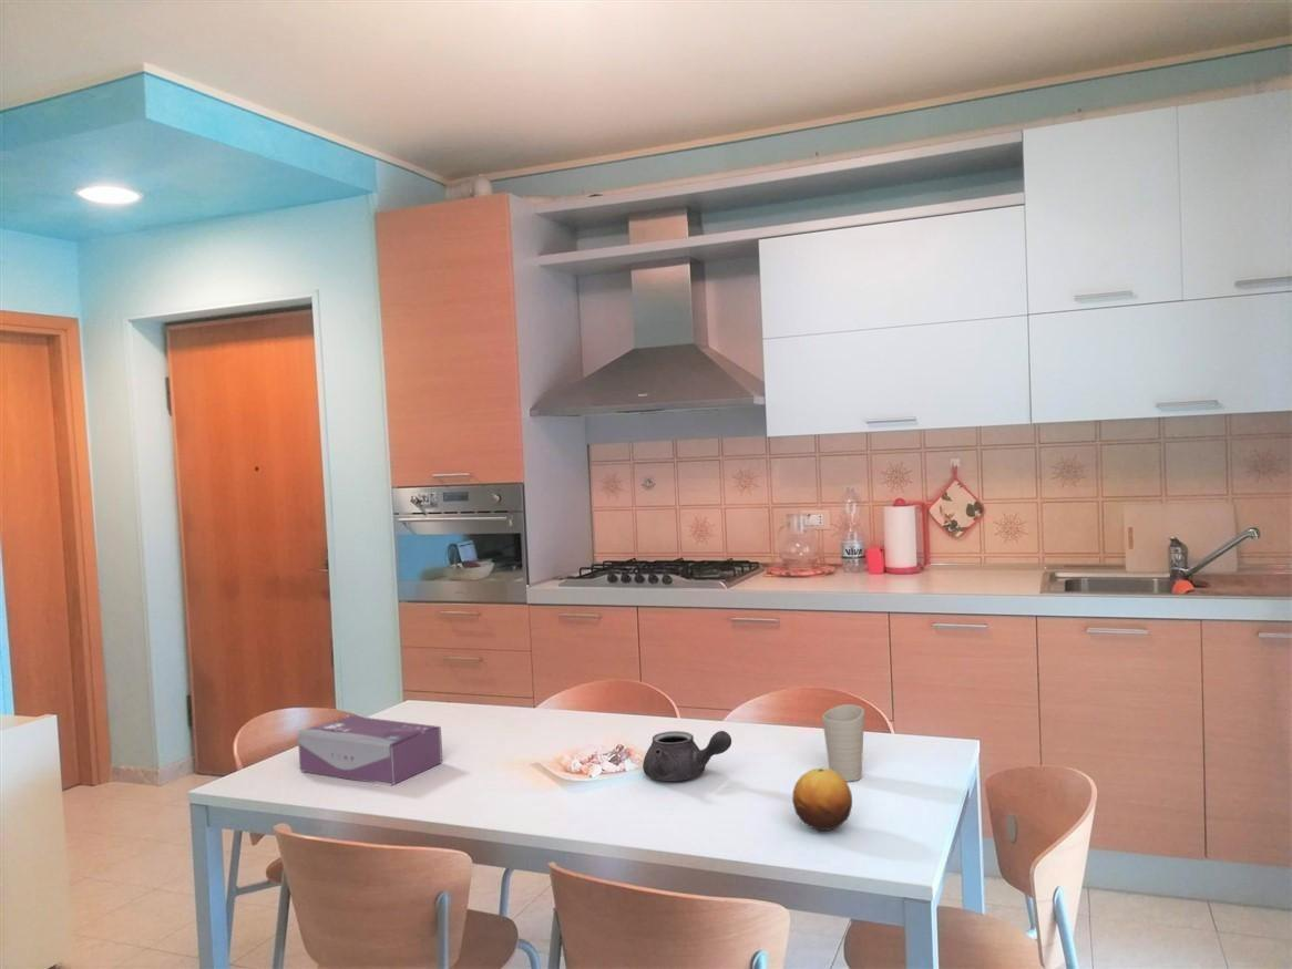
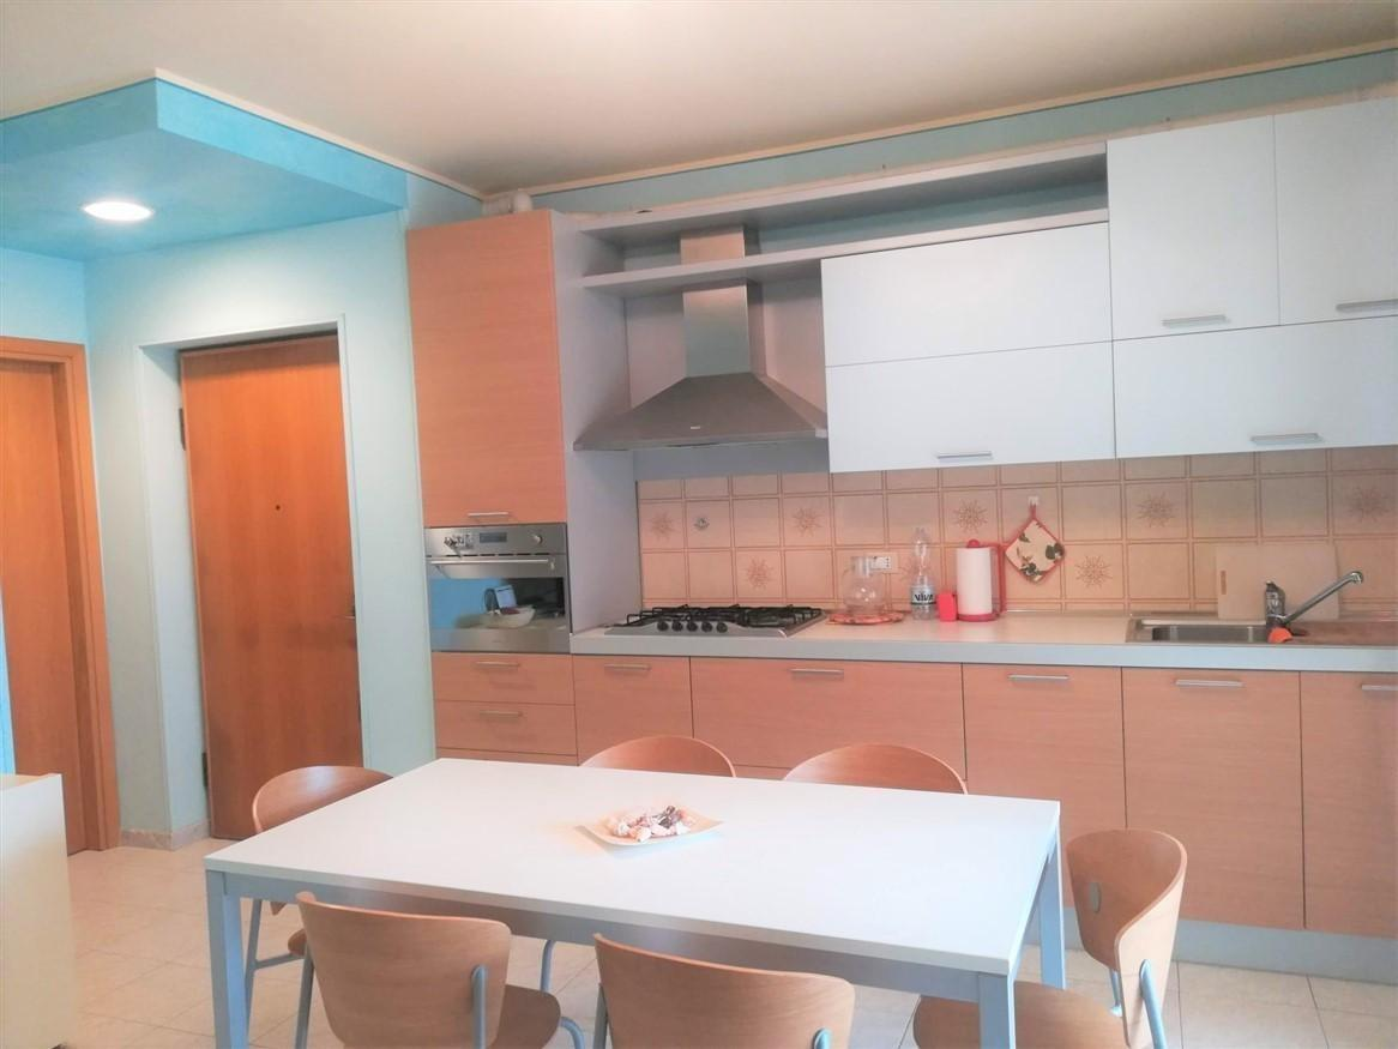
- tissue box [297,714,443,787]
- fruit [791,767,853,832]
- teapot [642,730,732,782]
- cup [821,703,865,783]
